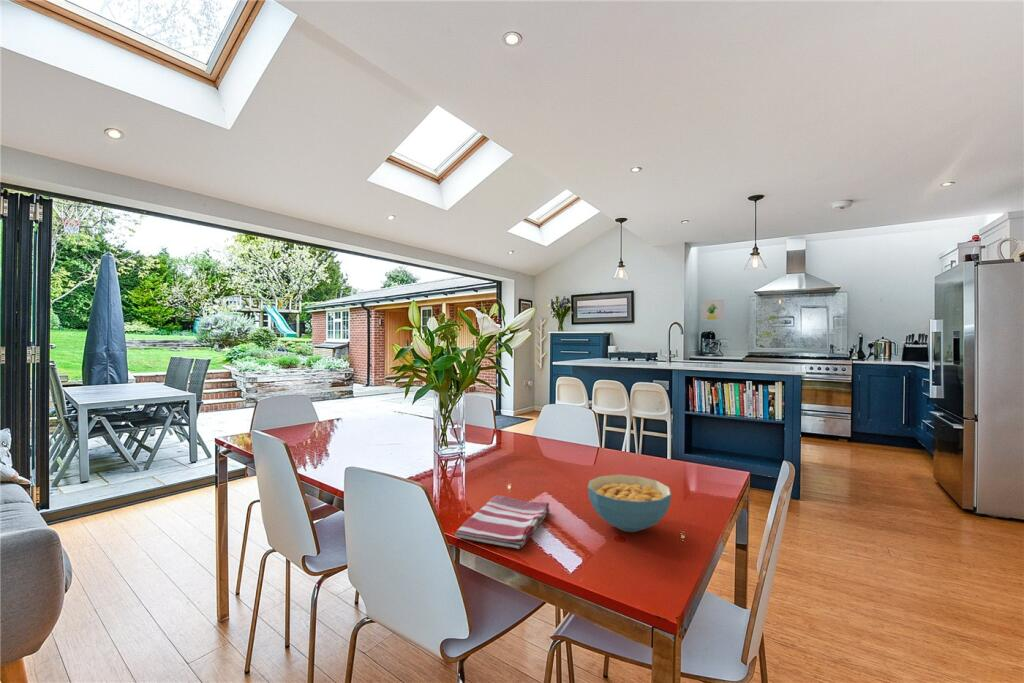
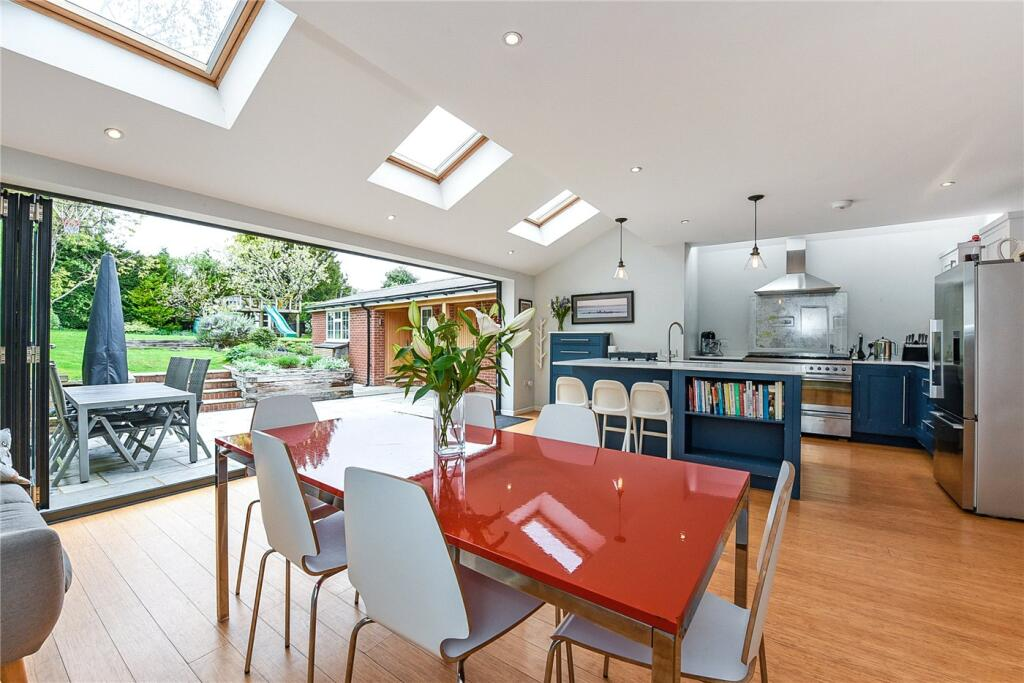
- wall art [700,299,725,322]
- cereal bowl [587,474,672,533]
- dish towel [453,495,551,550]
